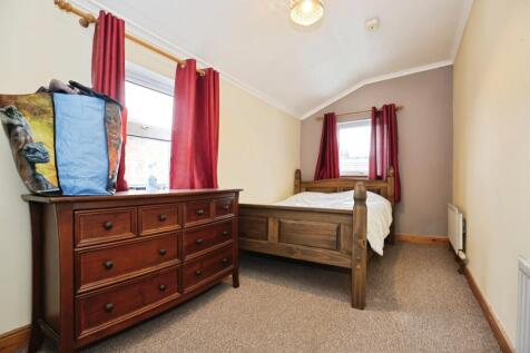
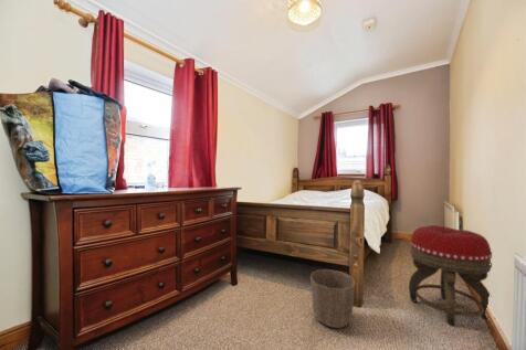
+ waste basket [309,268,356,330]
+ footstool [408,224,493,328]
